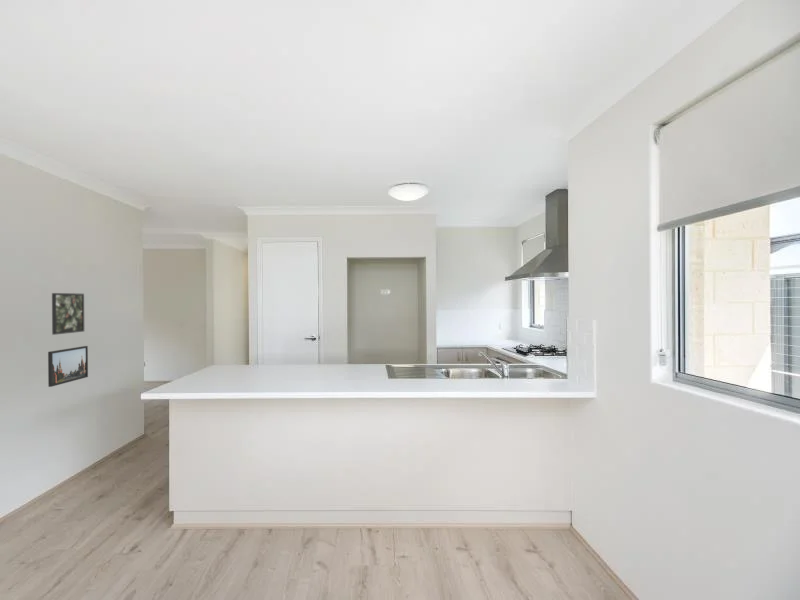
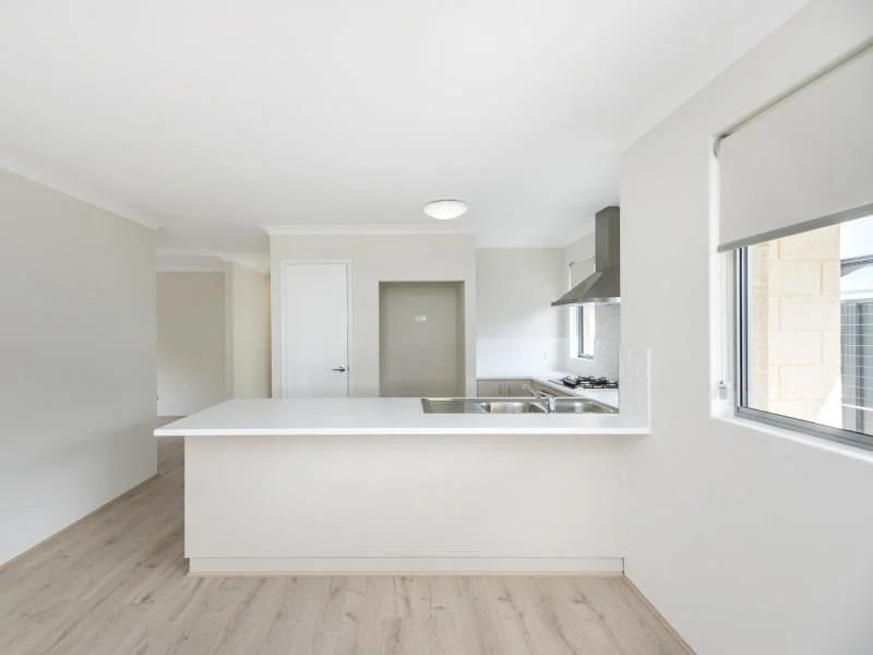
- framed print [51,292,85,336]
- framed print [47,345,89,388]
